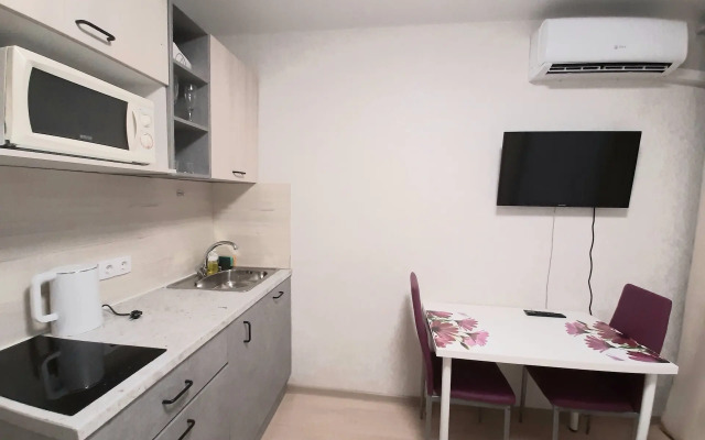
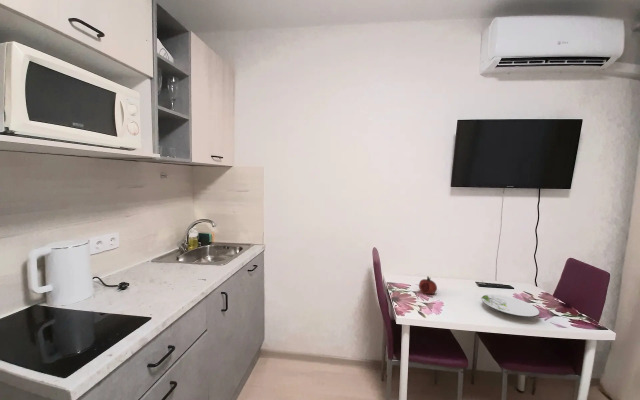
+ fruit [418,275,438,295]
+ plate [480,293,541,318]
